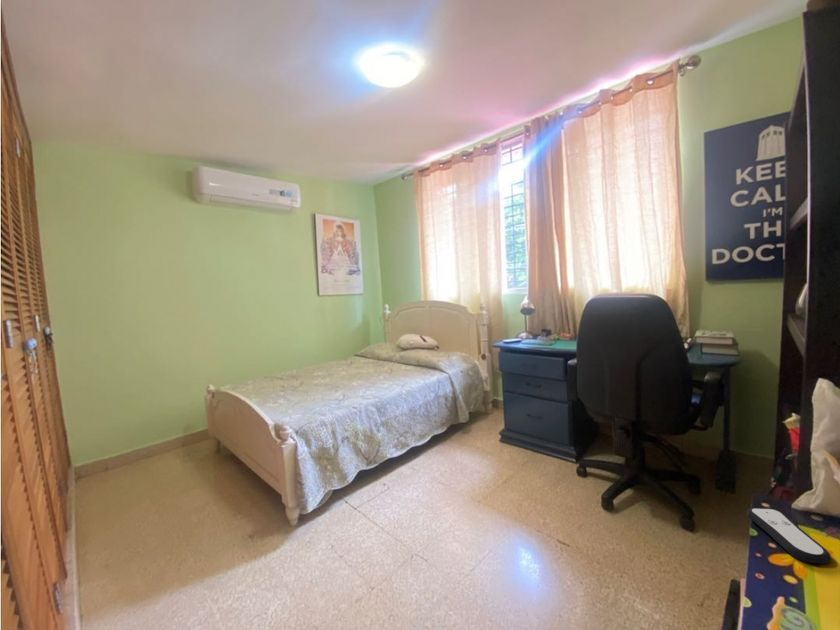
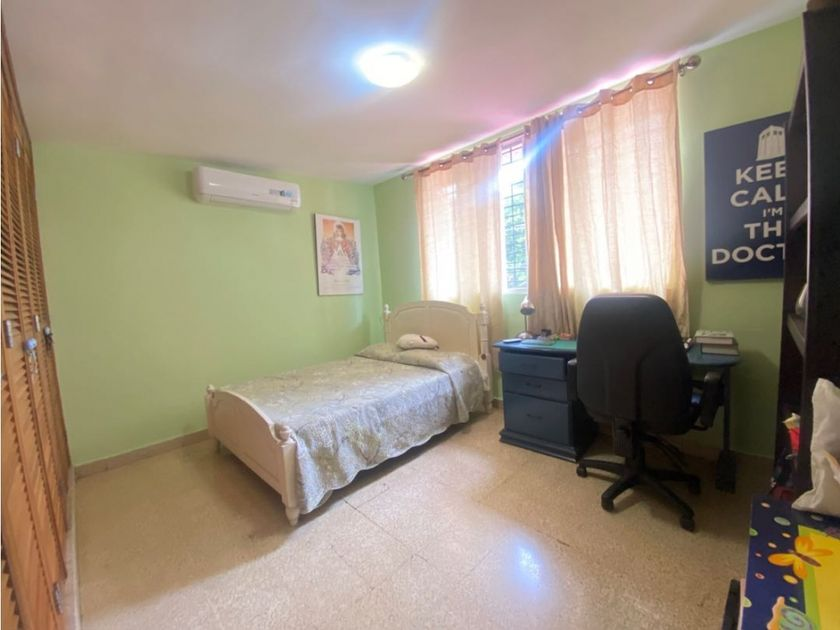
- remote control [745,507,832,565]
